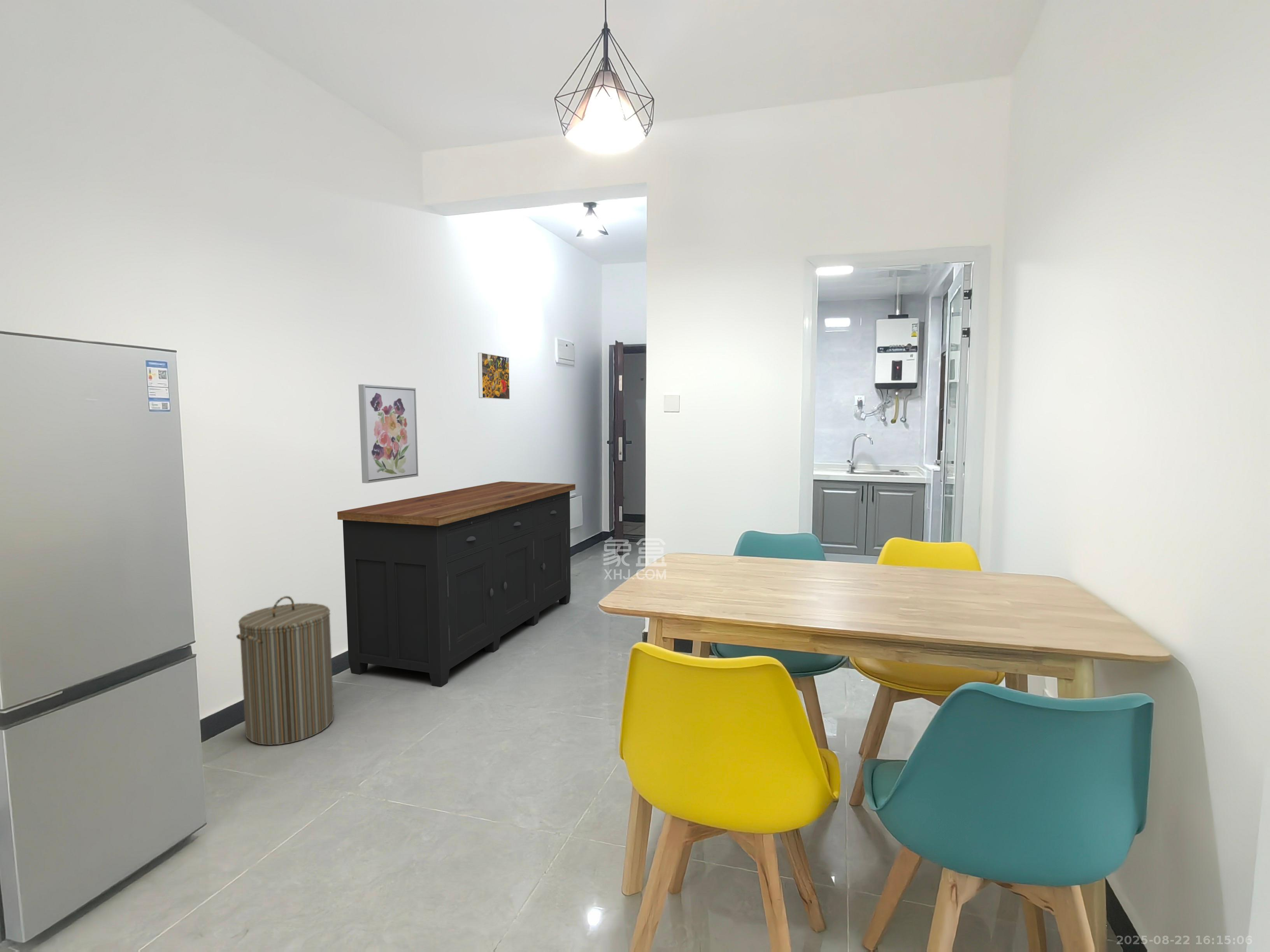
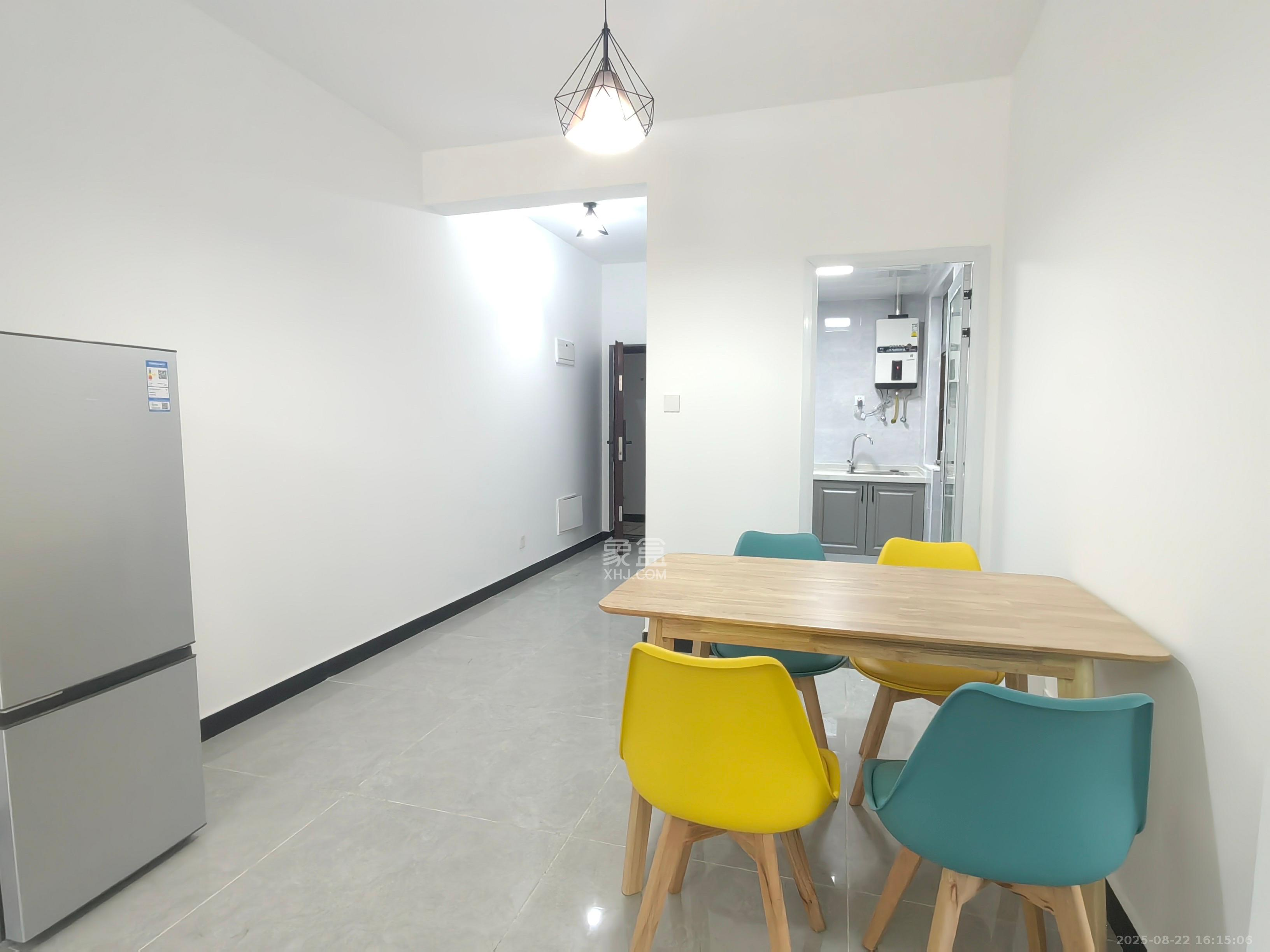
- laundry hamper [236,596,335,745]
- wall art [358,384,419,484]
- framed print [477,352,510,400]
- sideboard [337,481,576,688]
